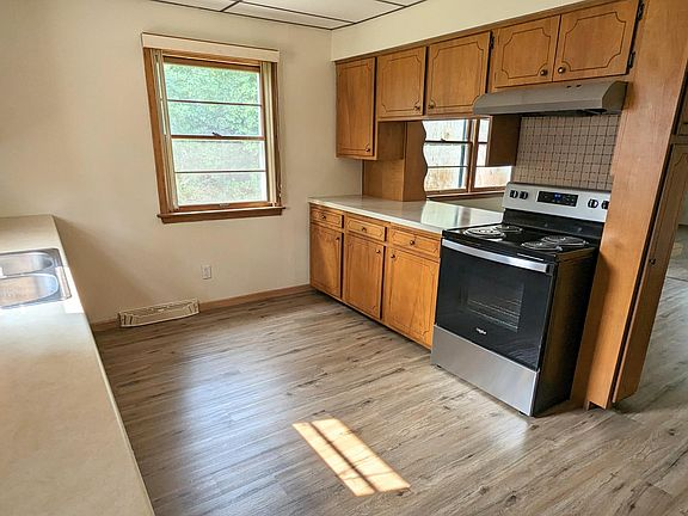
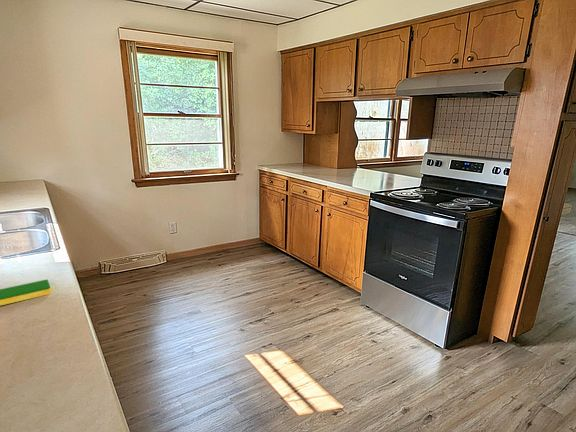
+ dish sponge [0,279,52,307]
